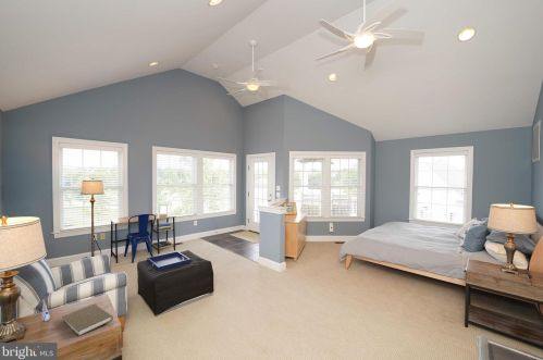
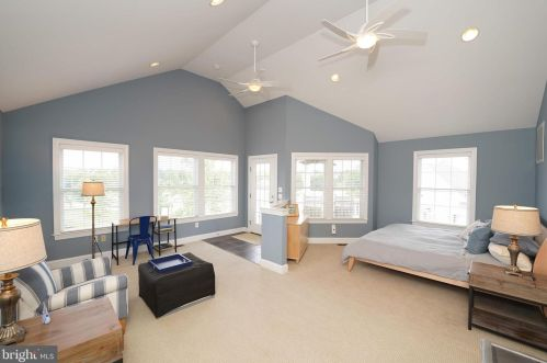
- book [61,302,114,337]
